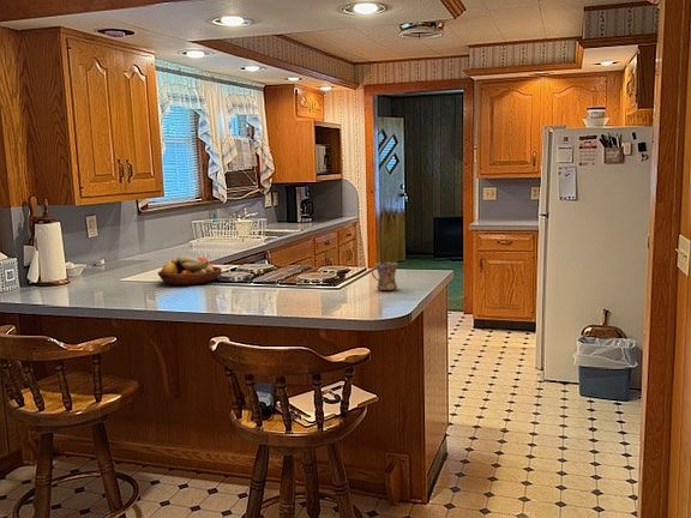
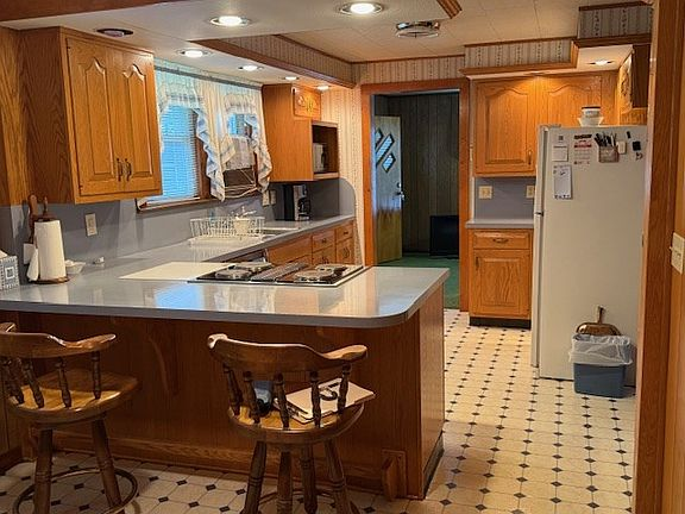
- fruit bowl [157,254,223,287]
- mug [371,261,399,291]
